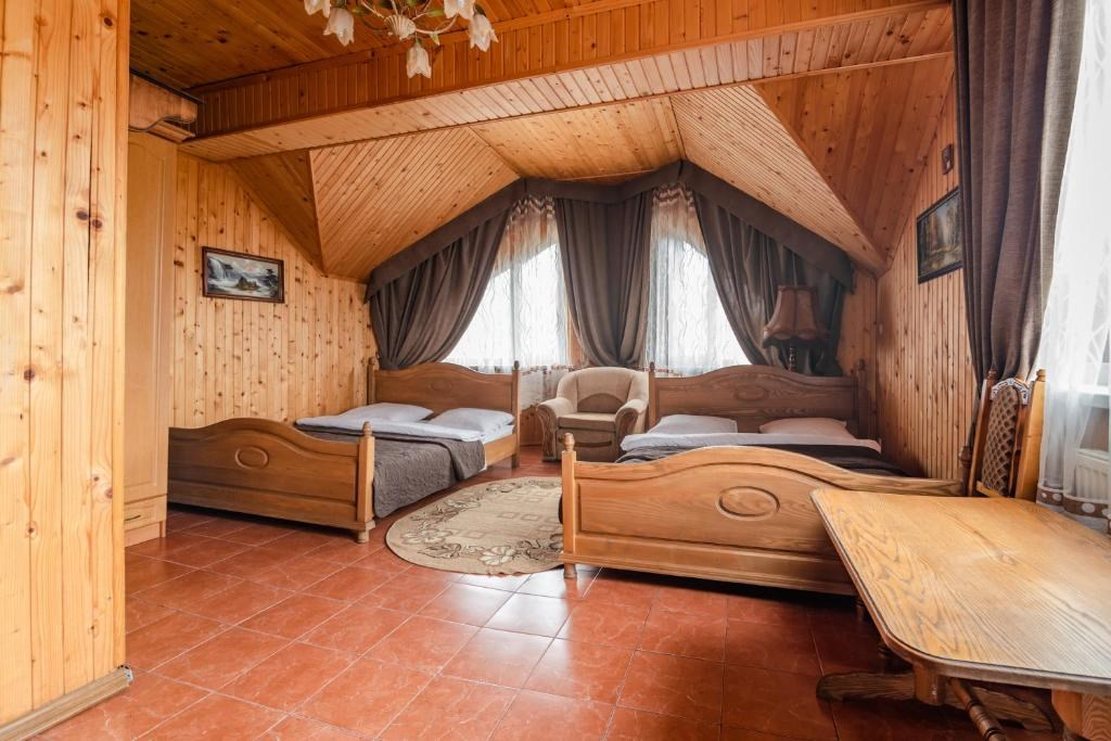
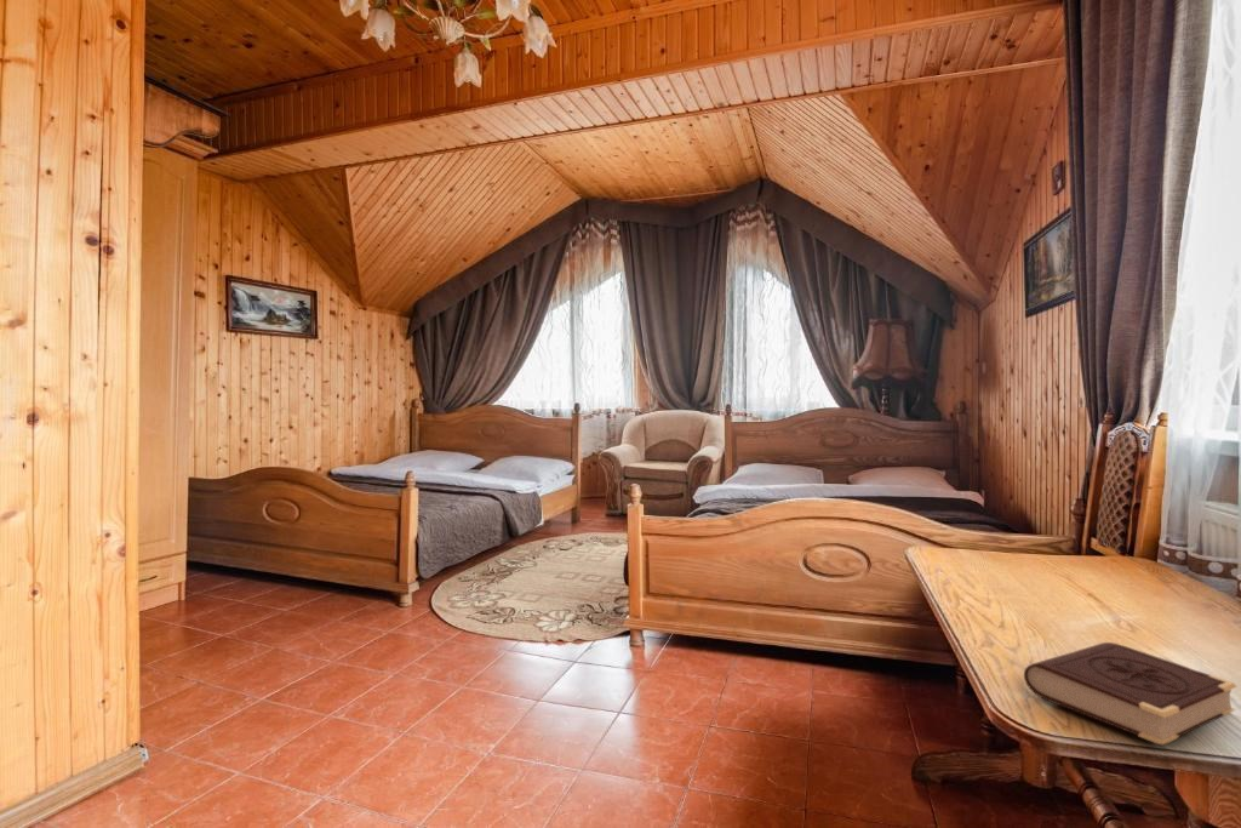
+ book [1023,641,1239,746]
